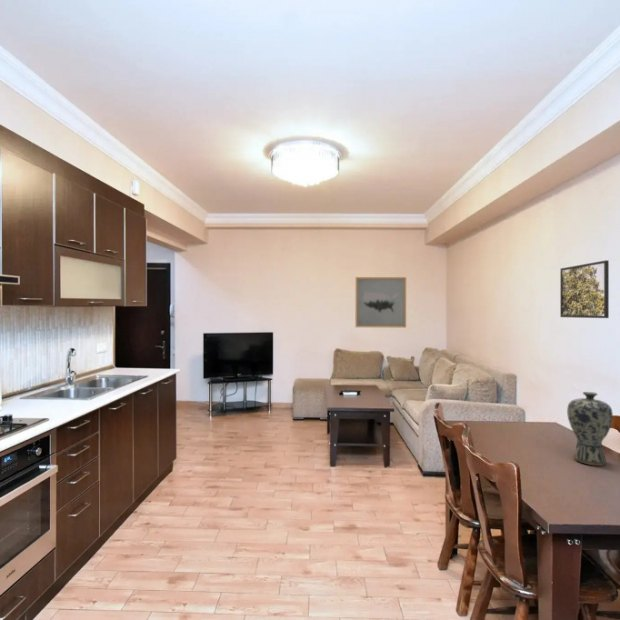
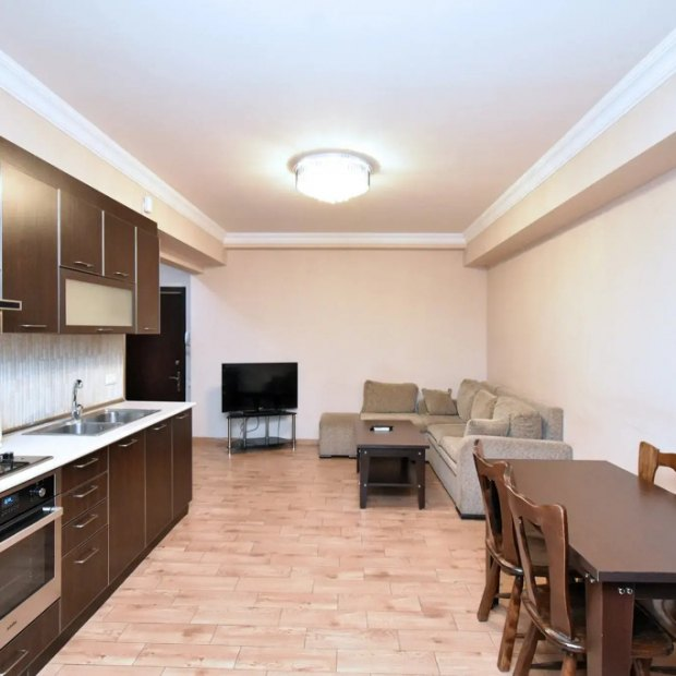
- wall art [354,276,407,329]
- vase [566,391,614,467]
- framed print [559,259,610,319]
